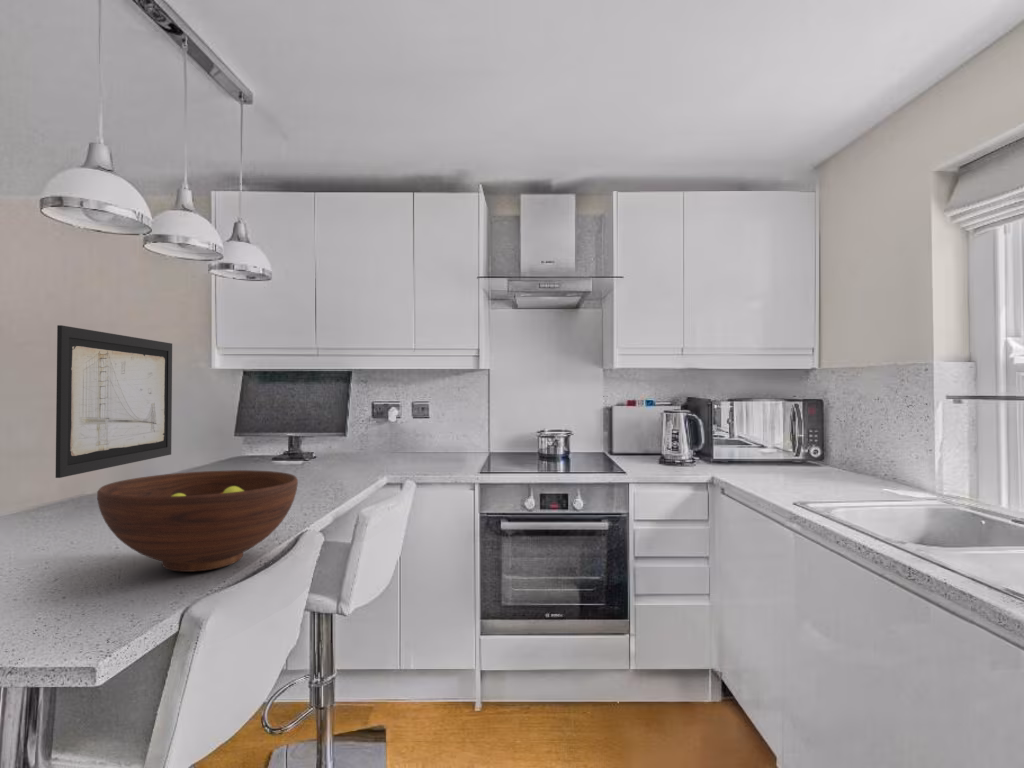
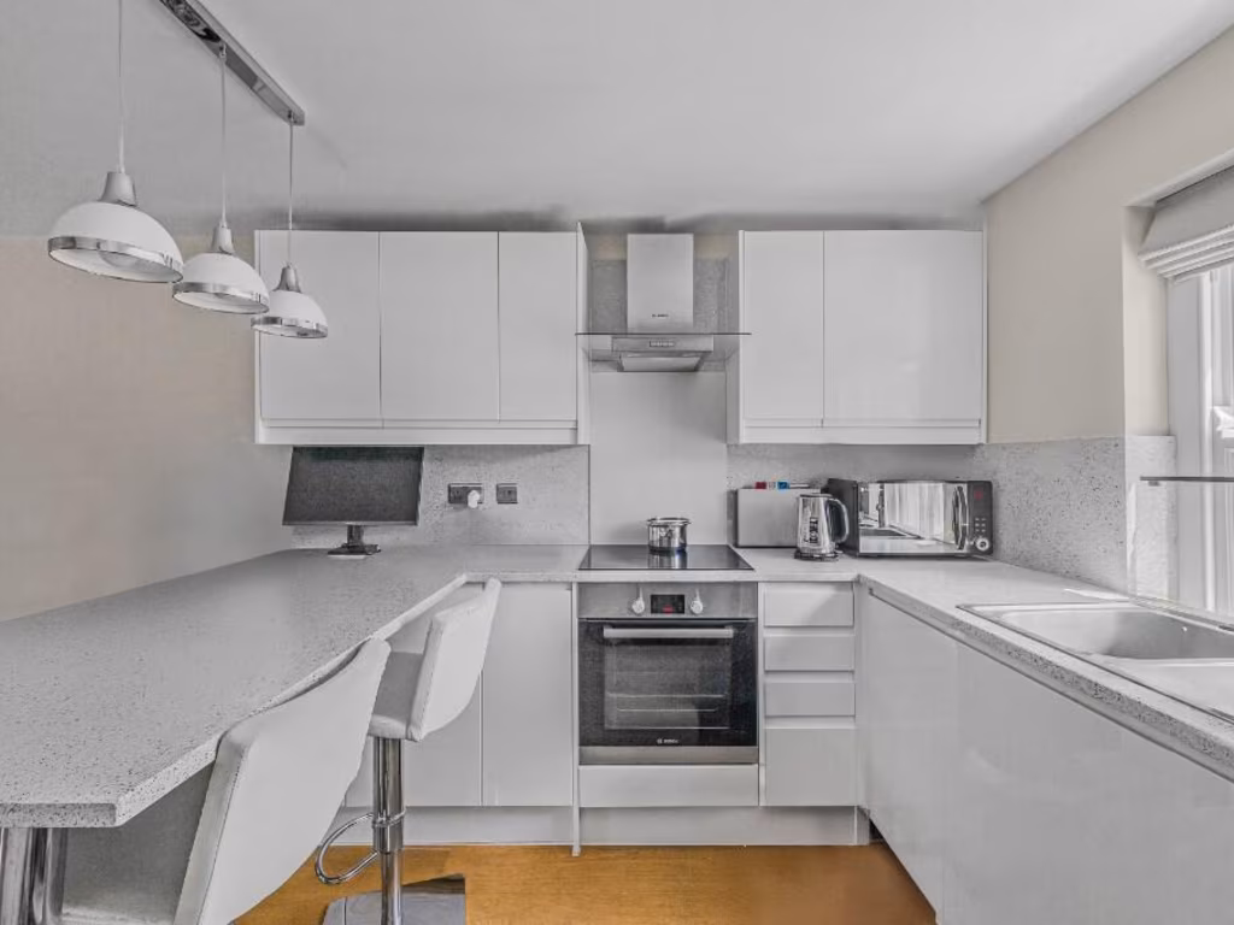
- fruit bowl [96,469,299,573]
- wall art [55,324,173,479]
